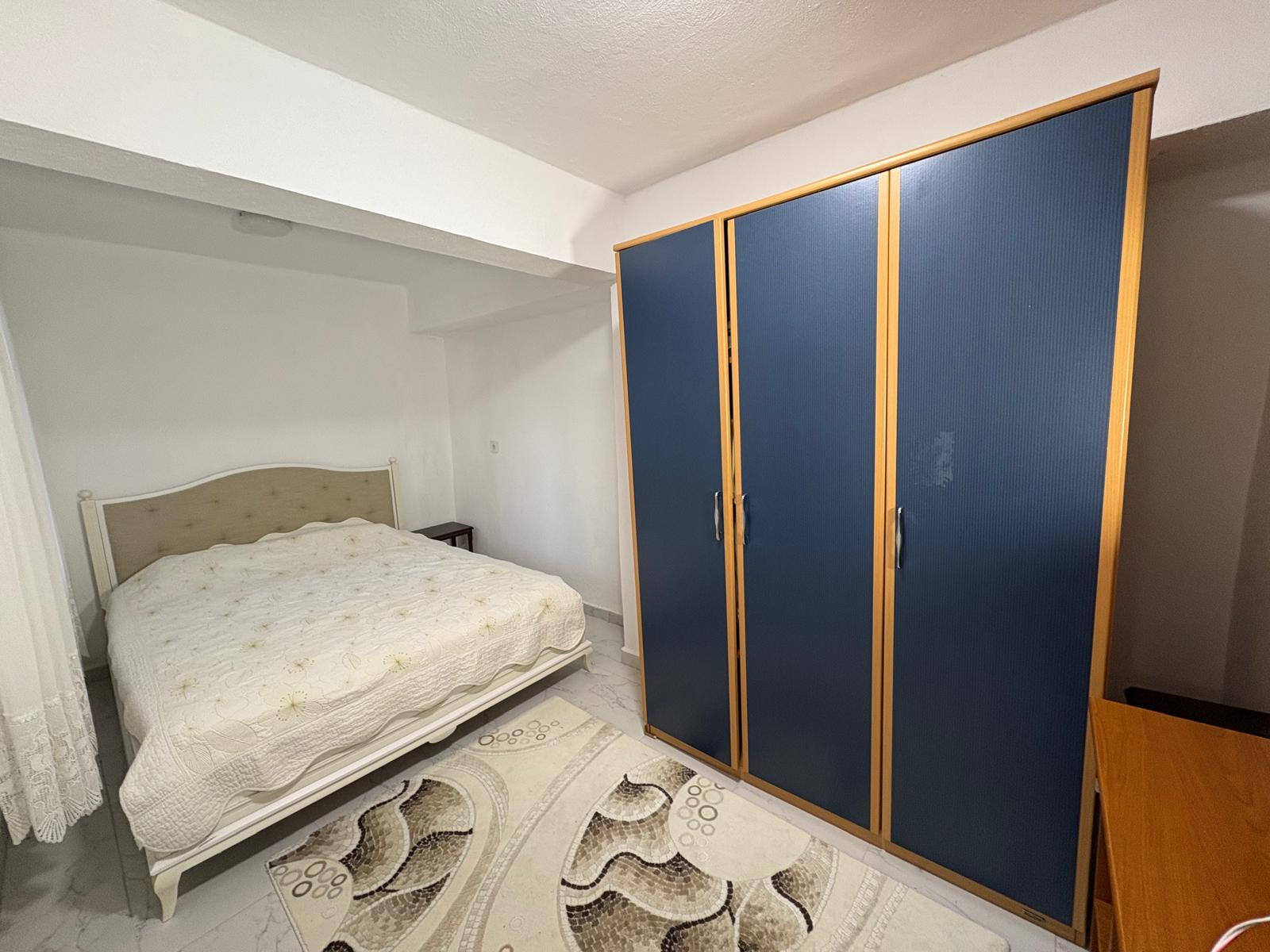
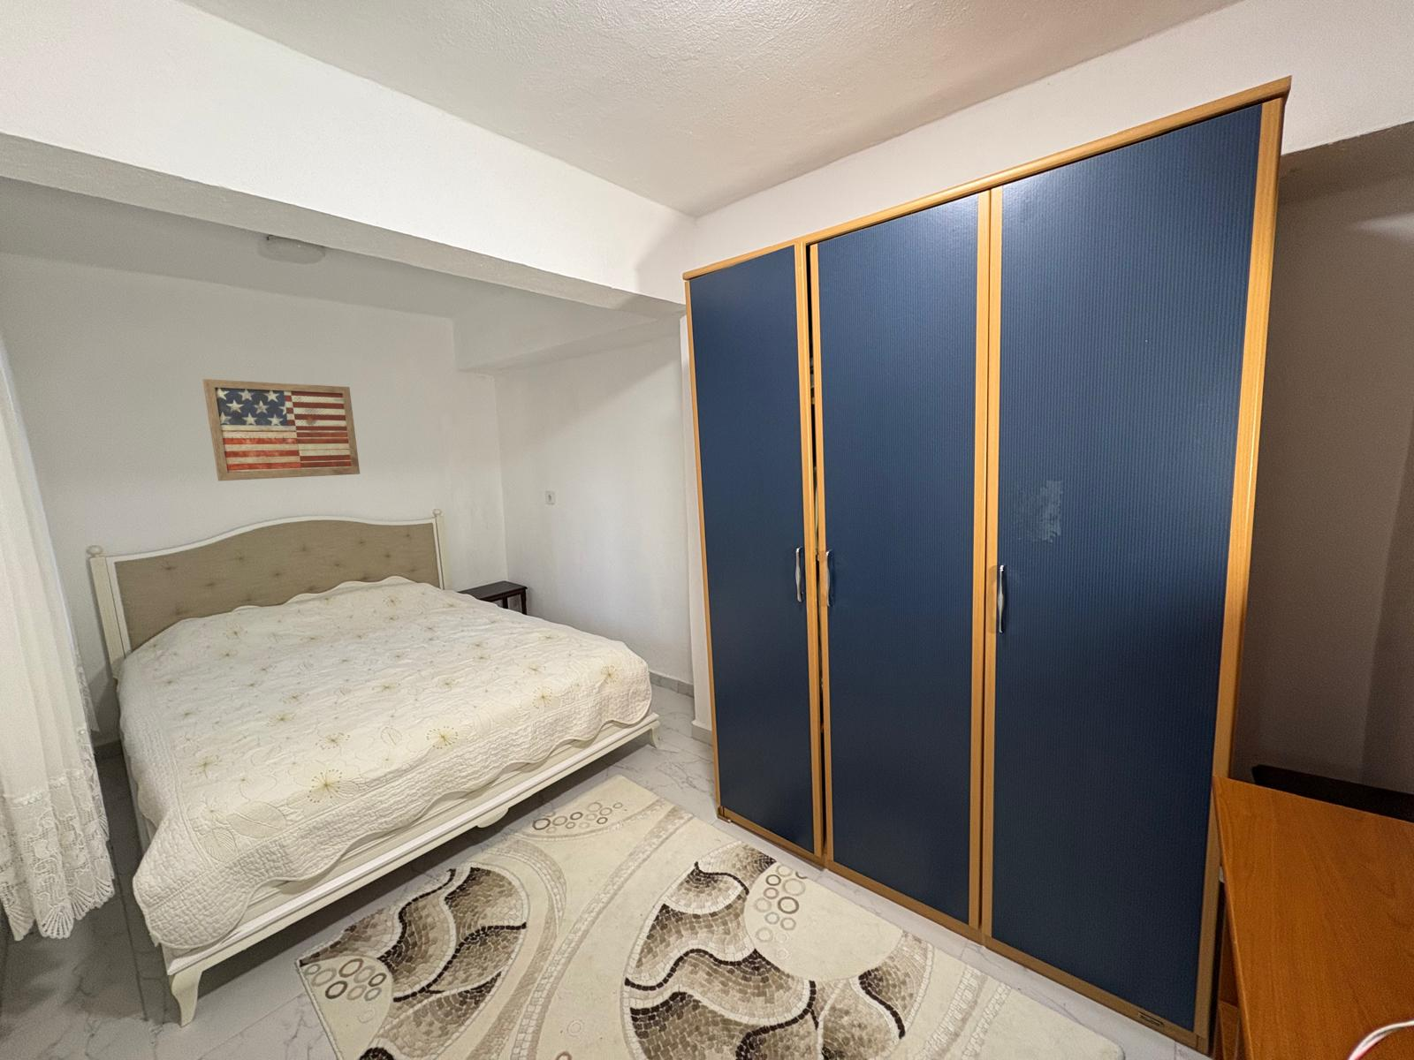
+ wall art [202,379,361,481]
